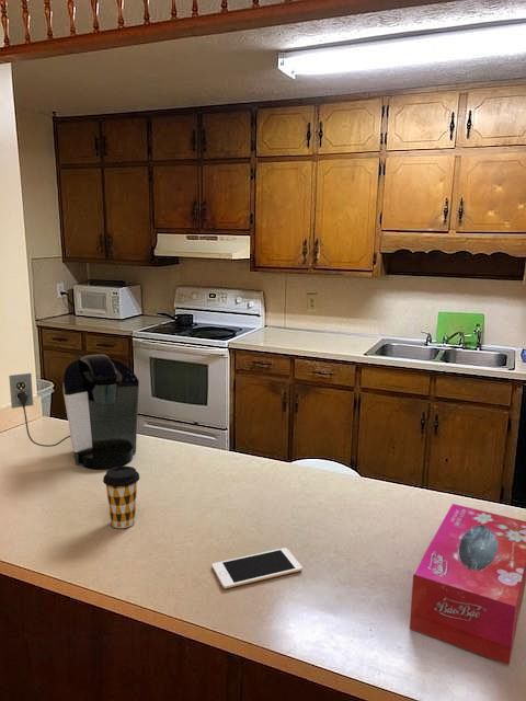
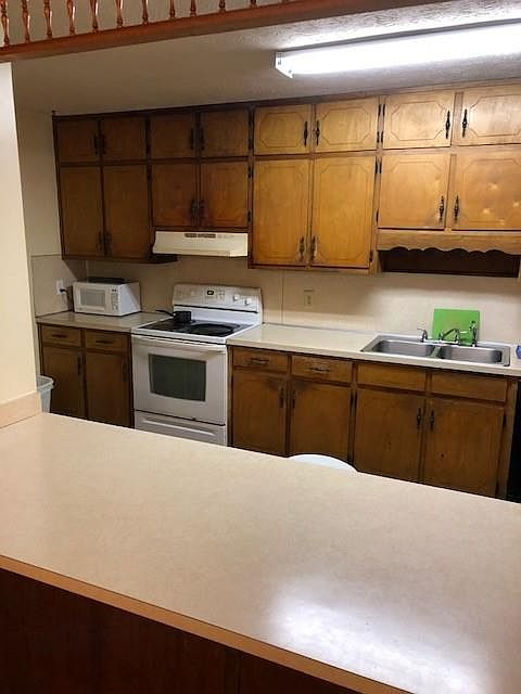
- cell phone [210,547,304,590]
- coffee maker [8,354,140,470]
- tissue box [409,503,526,666]
- coffee cup [102,466,140,529]
